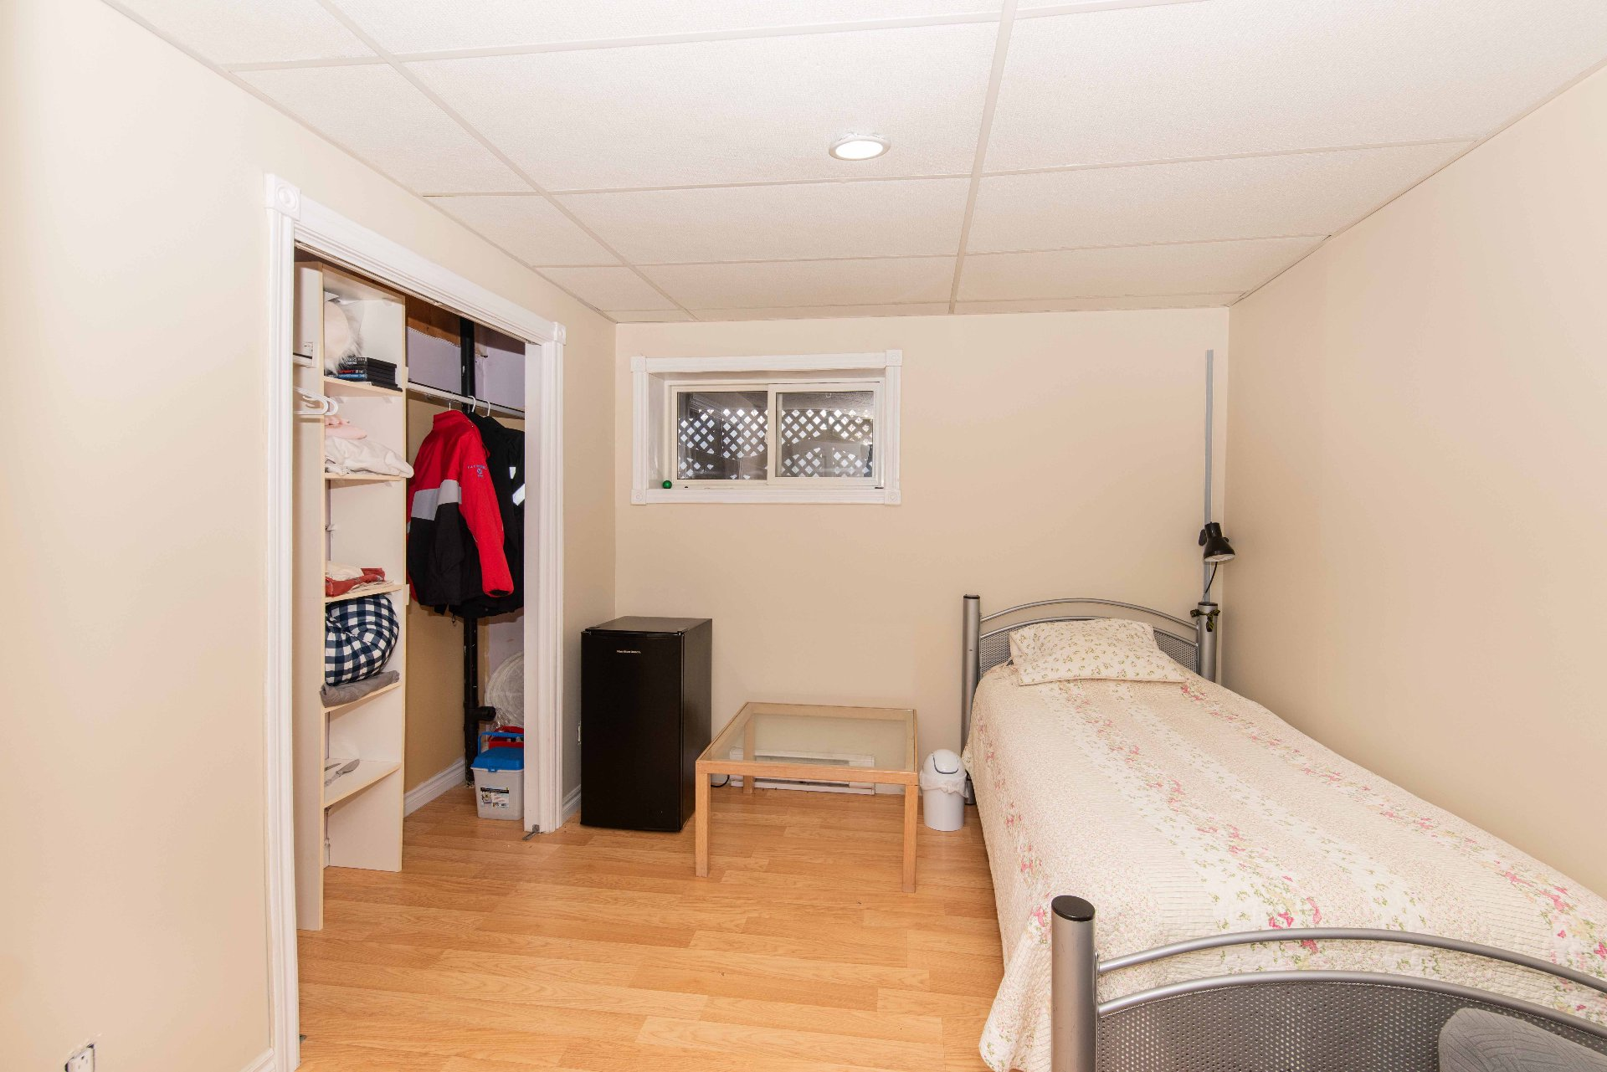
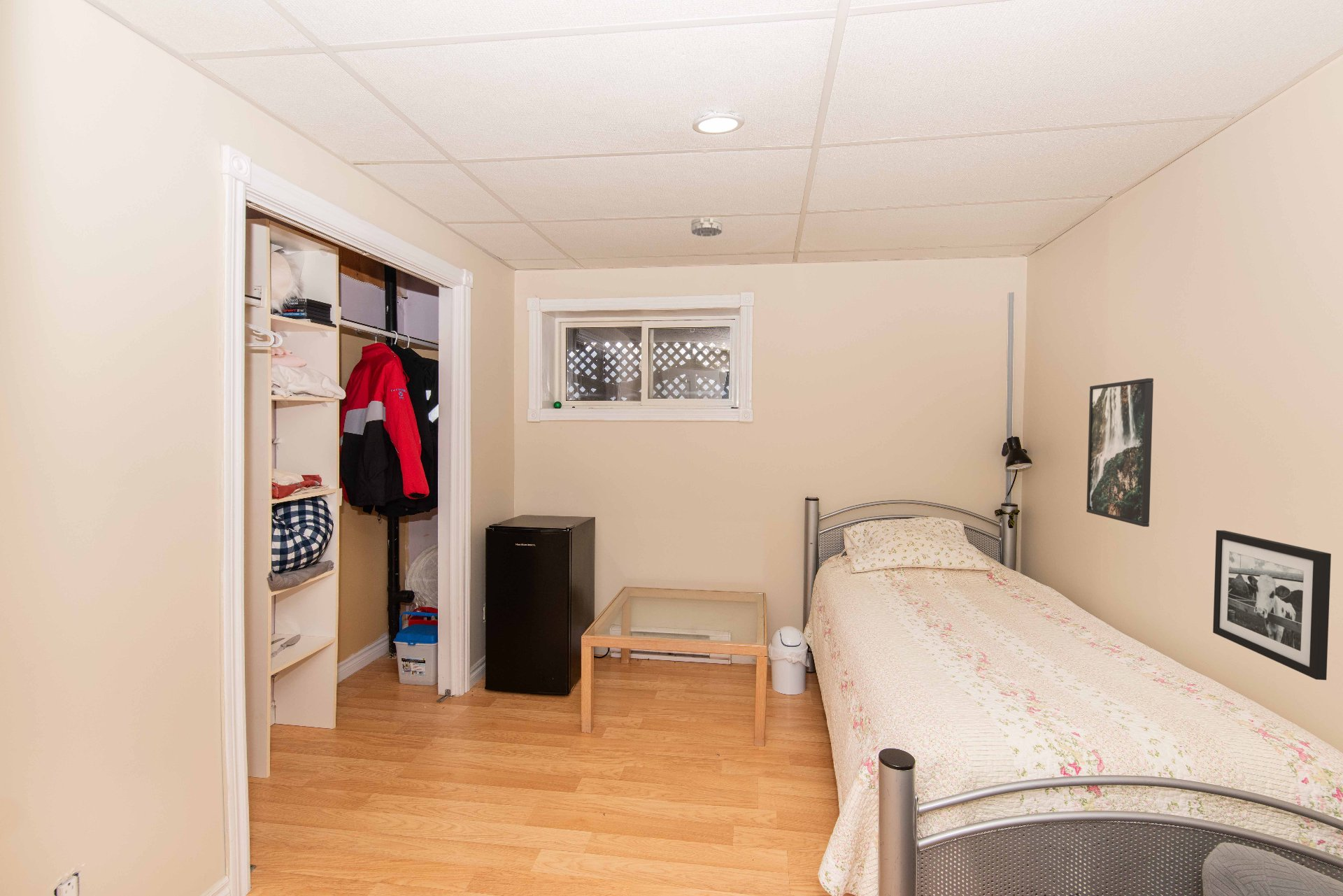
+ picture frame [1212,529,1332,681]
+ smoke detector [690,216,723,237]
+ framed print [1086,378,1154,527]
